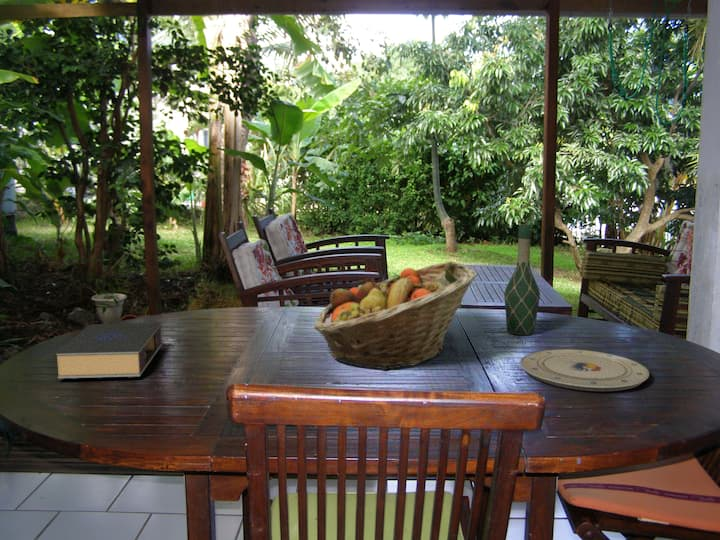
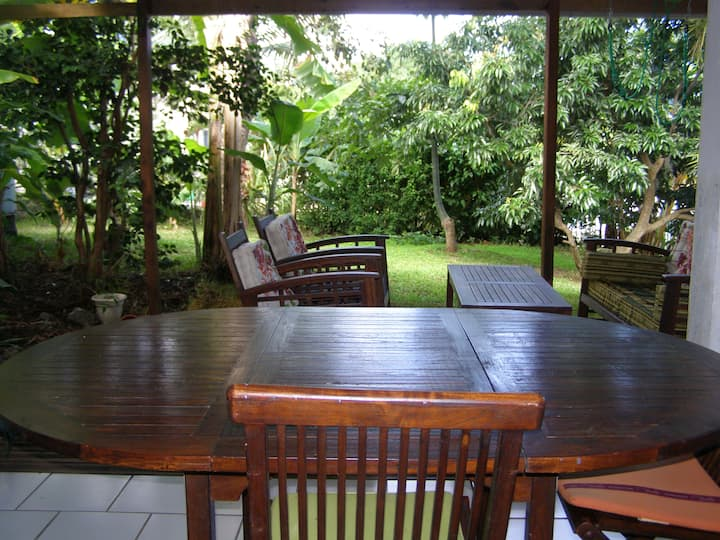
- fruit basket [313,261,478,371]
- wine bottle [503,223,541,336]
- book [55,322,163,380]
- plate [519,348,650,392]
